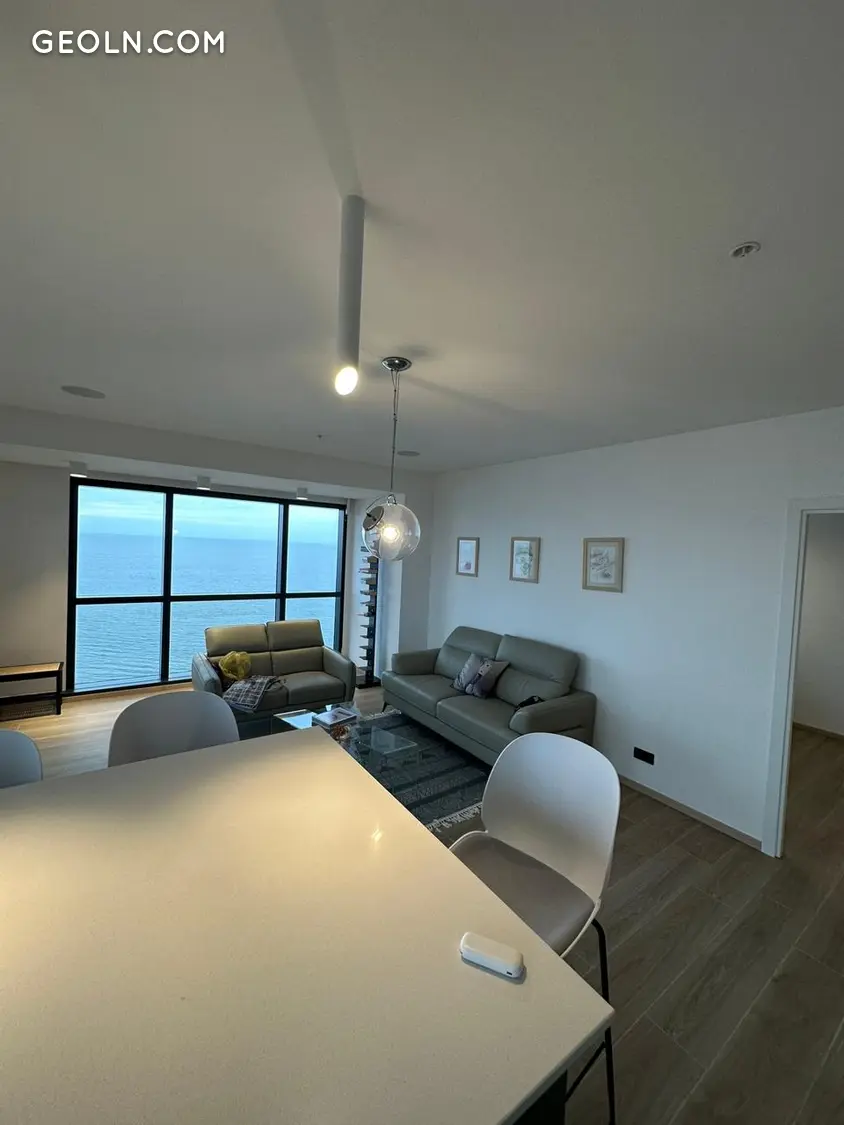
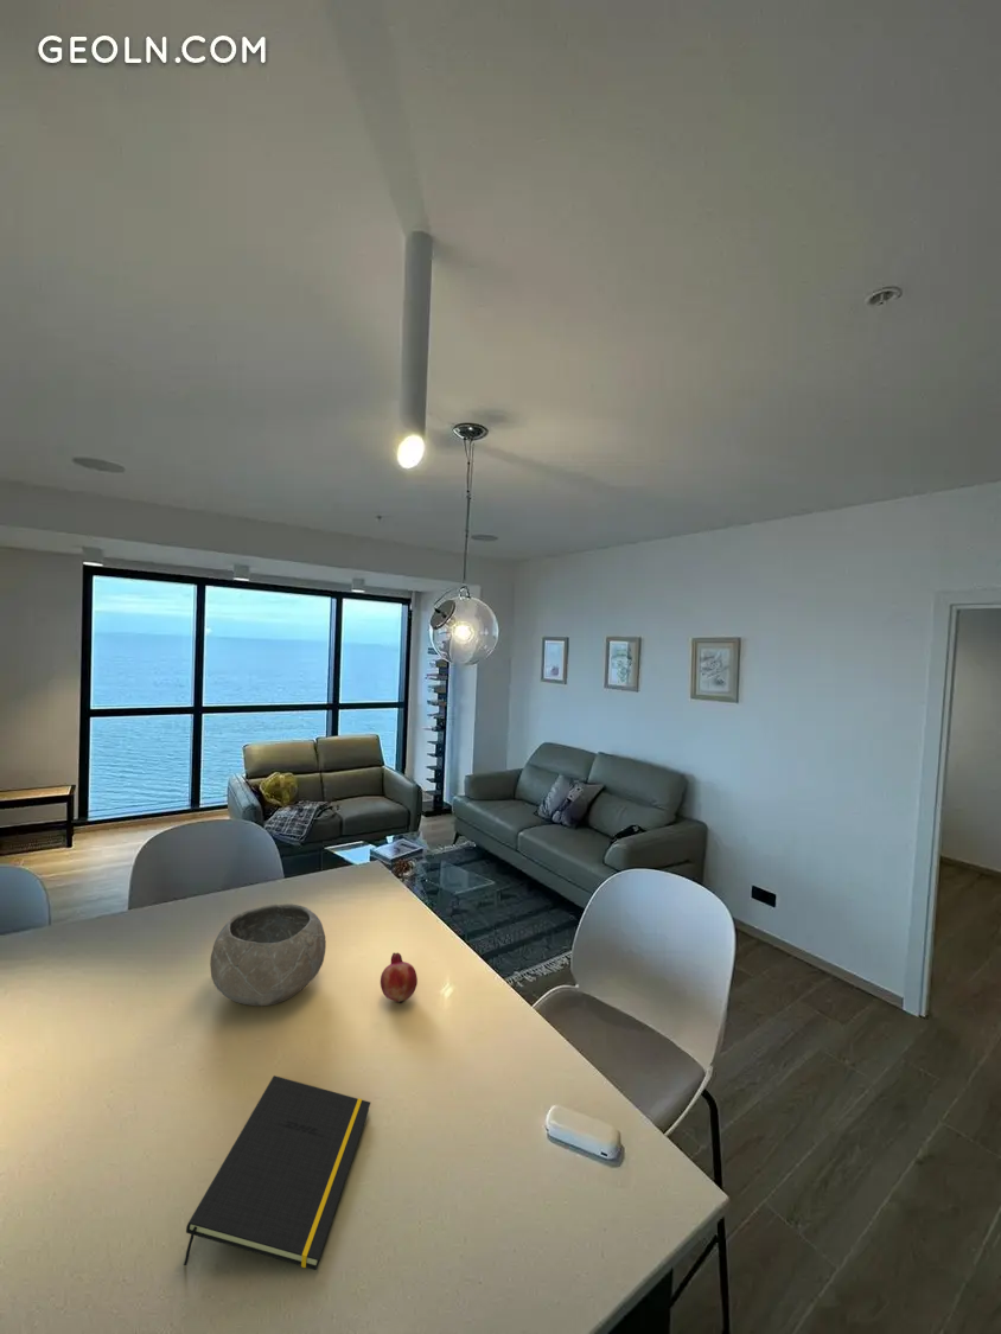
+ notepad [183,1074,371,1271]
+ fruit [380,951,419,1004]
+ bowl [209,902,327,1007]
